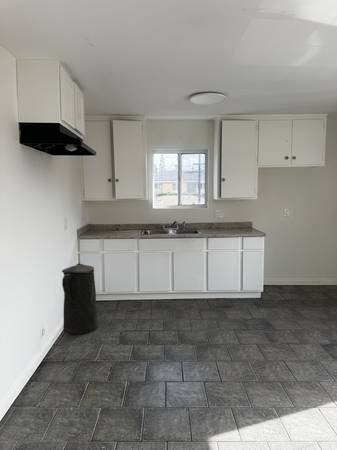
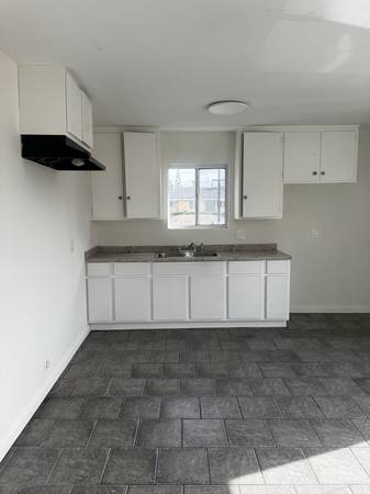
- trash can [61,262,99,336]
